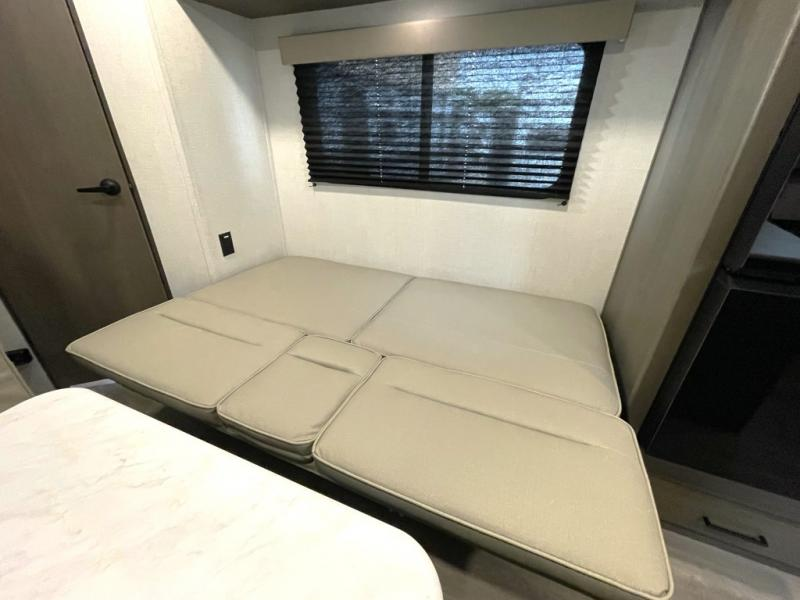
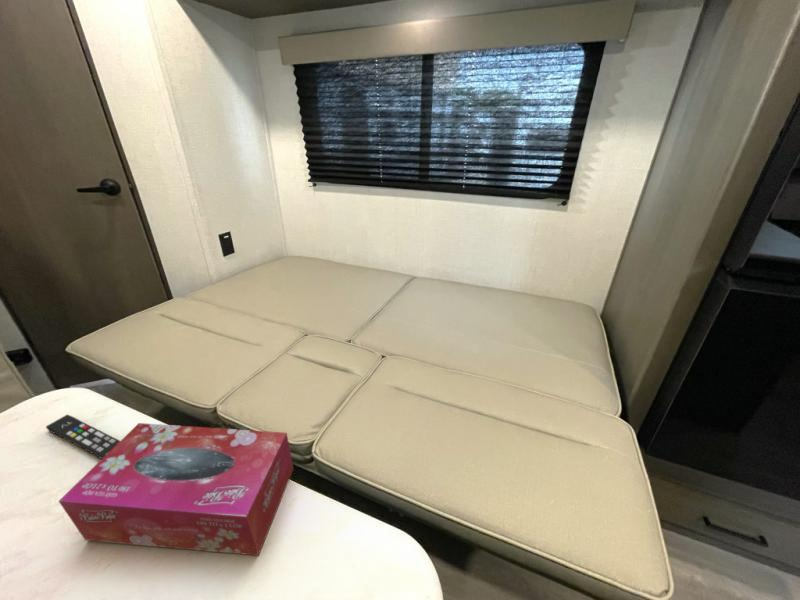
+ remote control [45,413,121,460]
+ tissue box [58,422,295,557]
